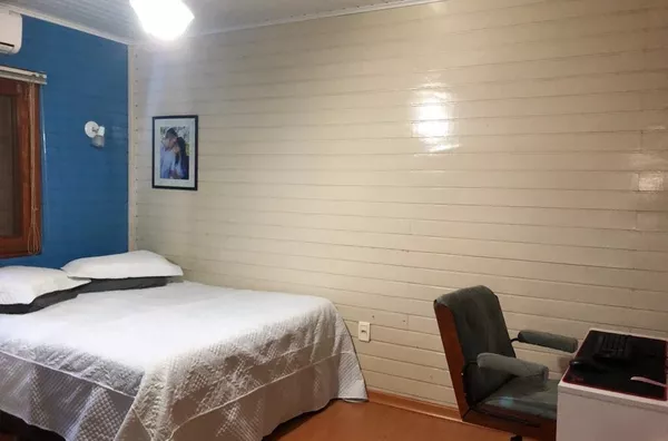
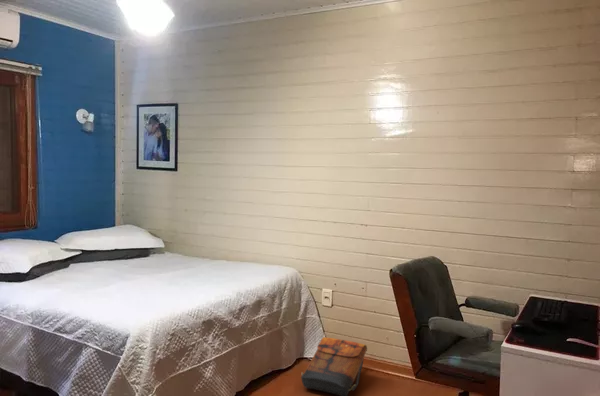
+ backpack [300,336,368,396]
